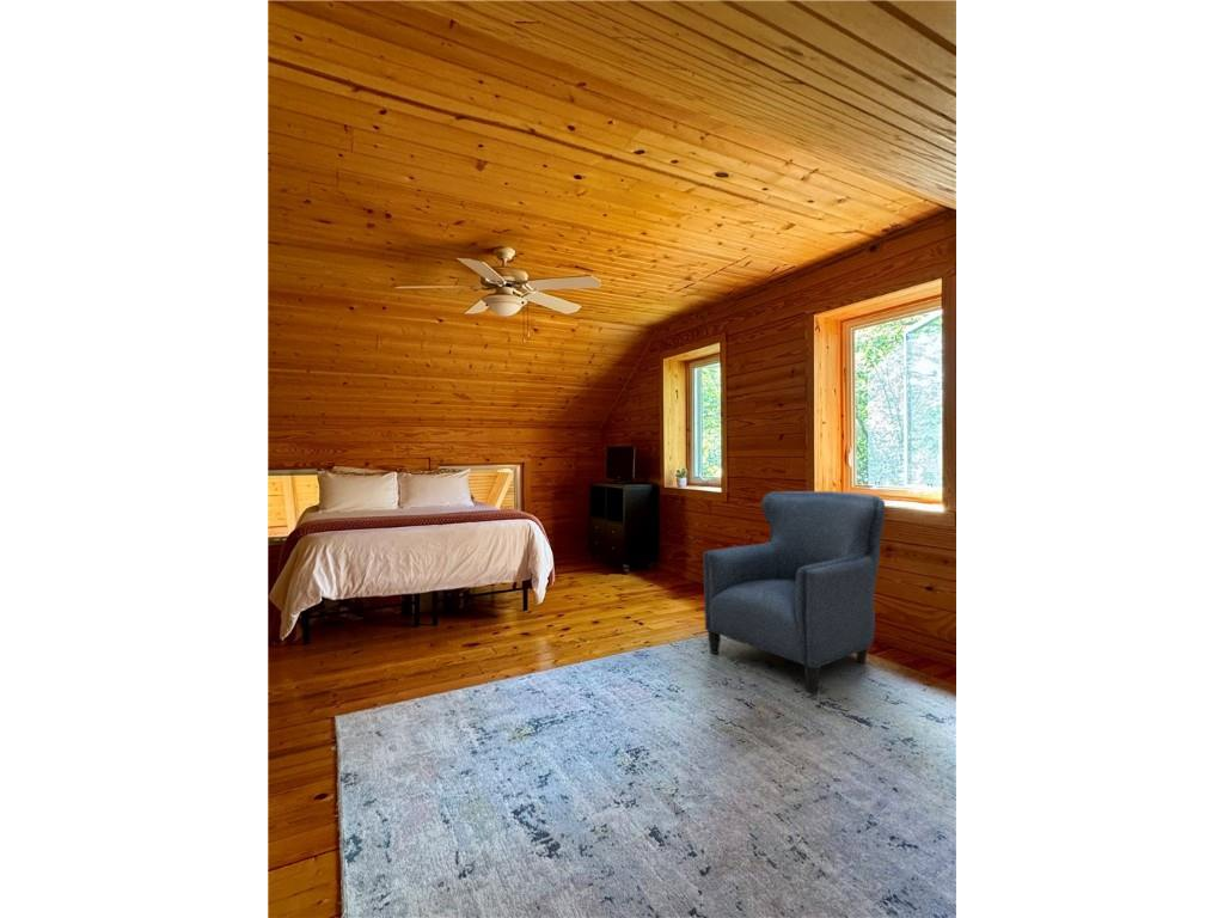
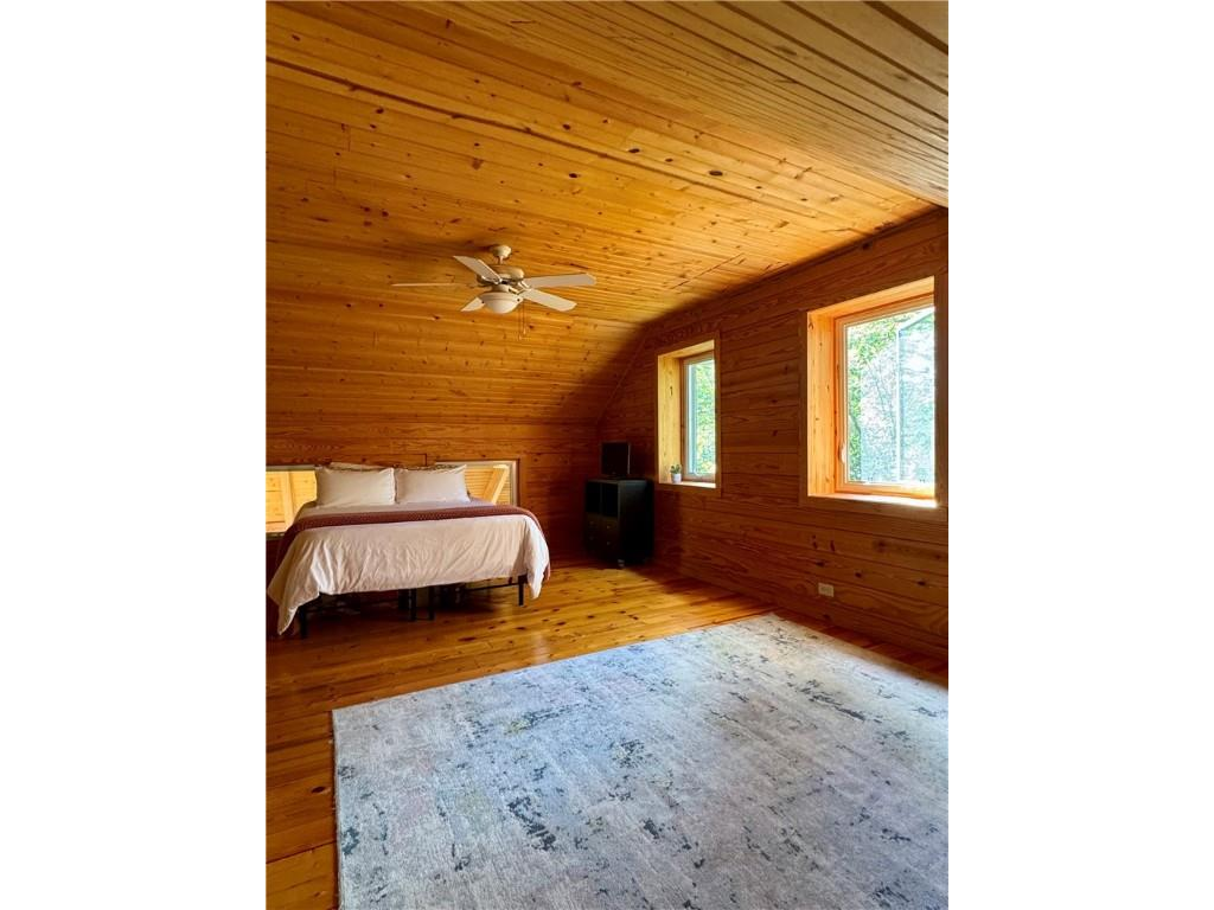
- armchair [702,490,887,696]
